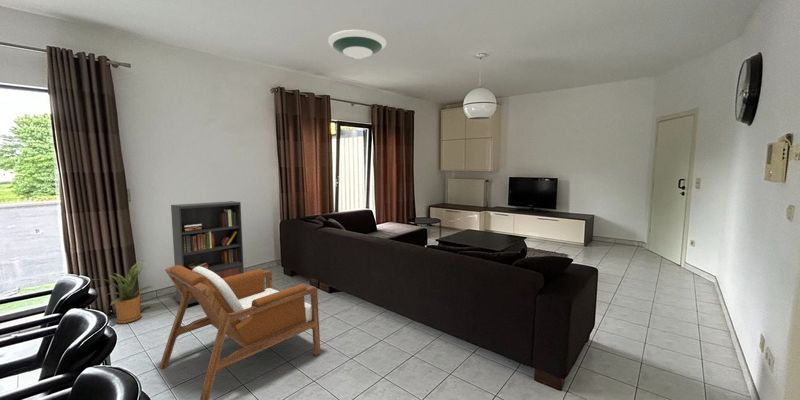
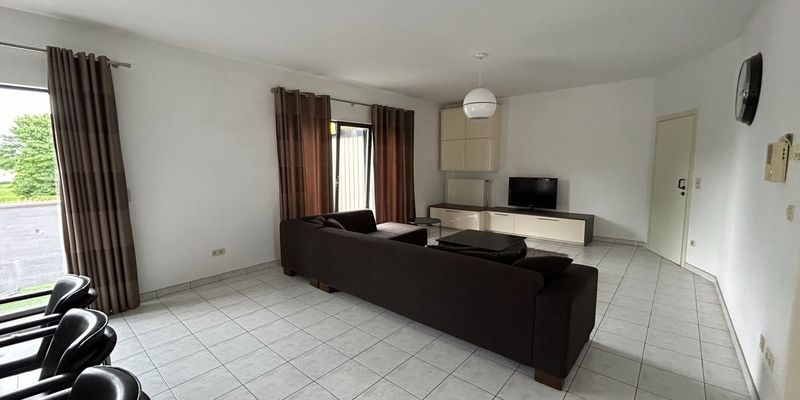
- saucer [327,29,387,60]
- armchair [159,265,321,400]
- bookcase [170,200,245,305]
- house plant [93,259,154,324]
